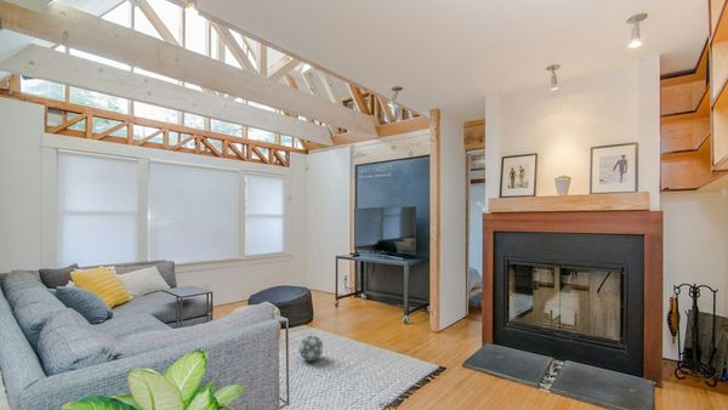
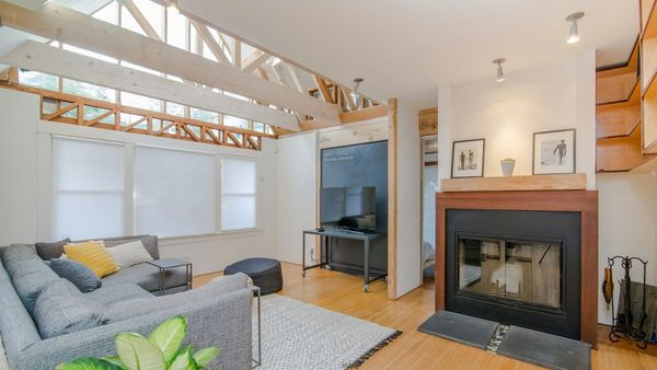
- ball [298,335,324,361]
